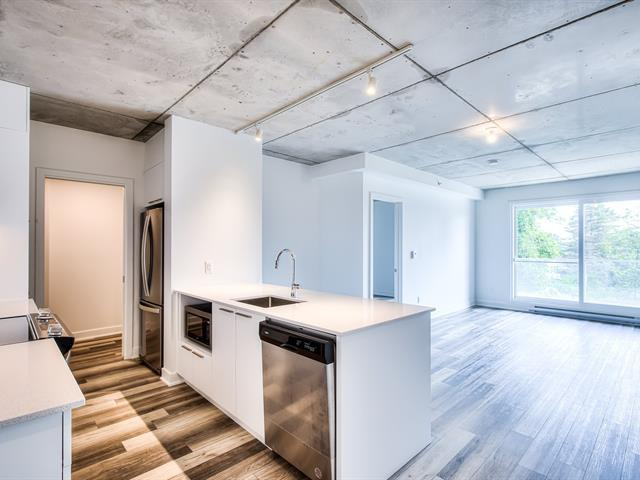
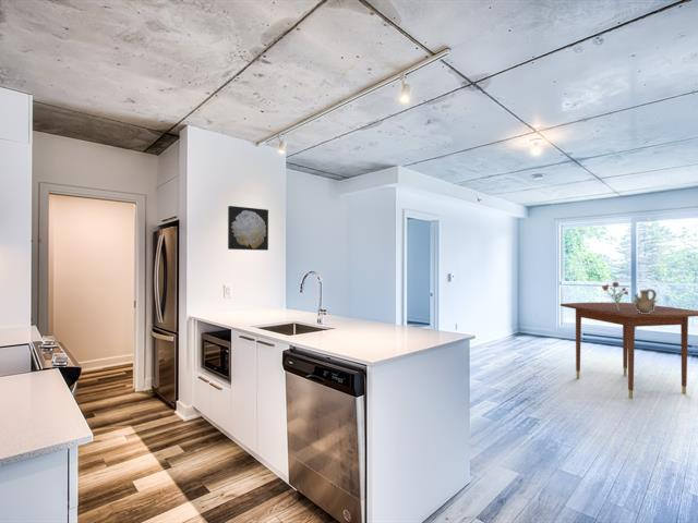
+ dining table [559,302,698,400]
+ ceramic vessel [633,288,659,314]
+ potted plant [601,281,629,311]
+ wall art [227,205,269,252]
